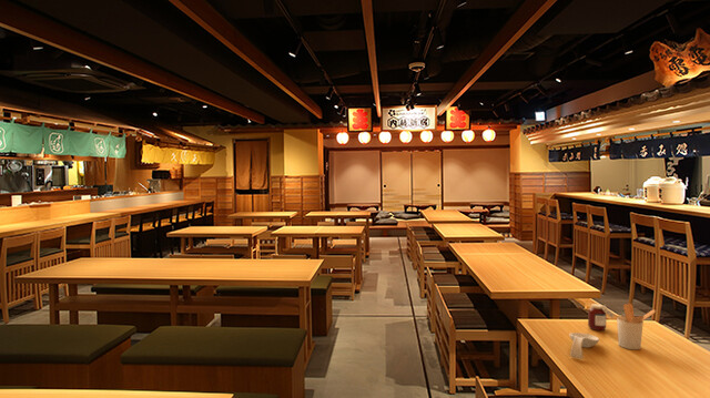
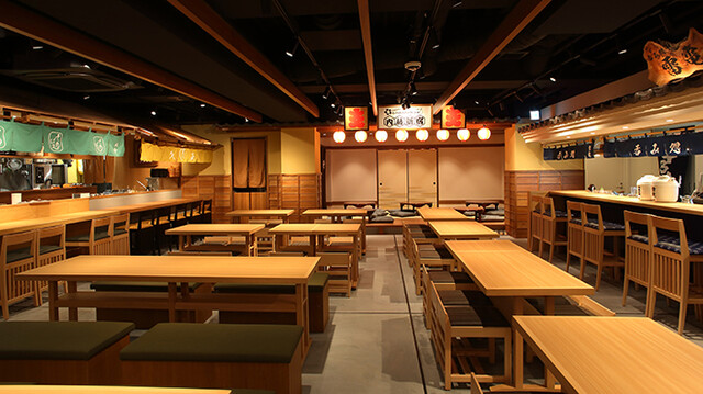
- spoon rest [568,331,600,360]
- jar [587,303,616,331]
- utensil holder [616,303,657,350]
